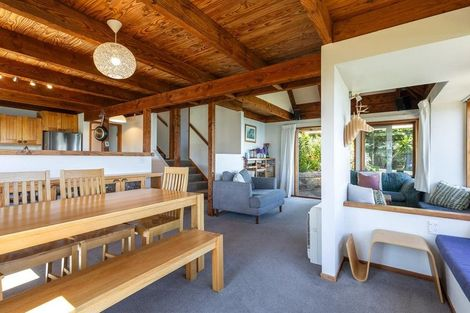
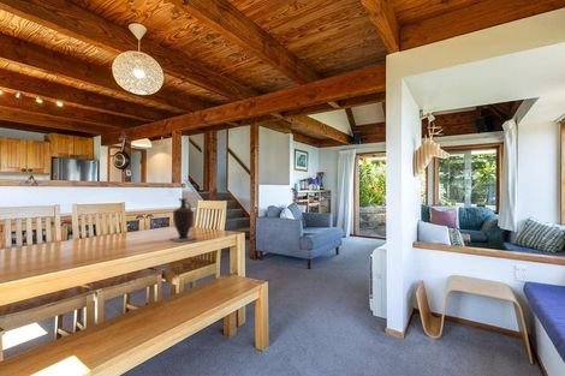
+ vase [168,197,198,243]
